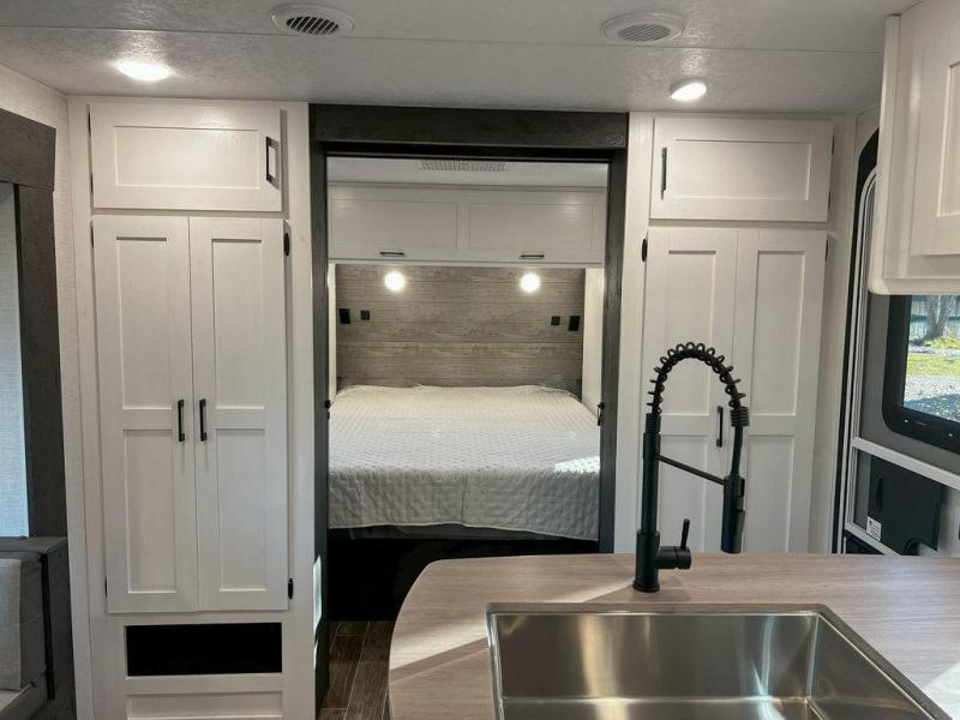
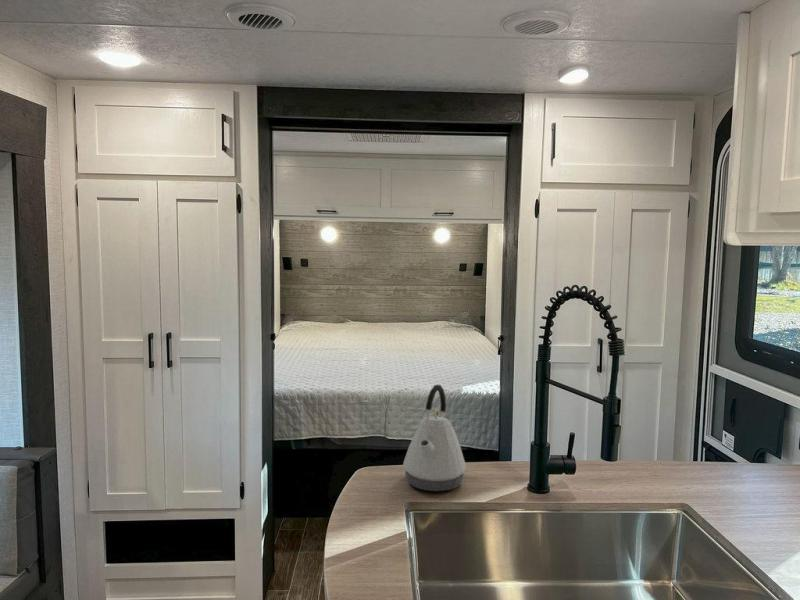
+ kettle [402,384,467,492]
